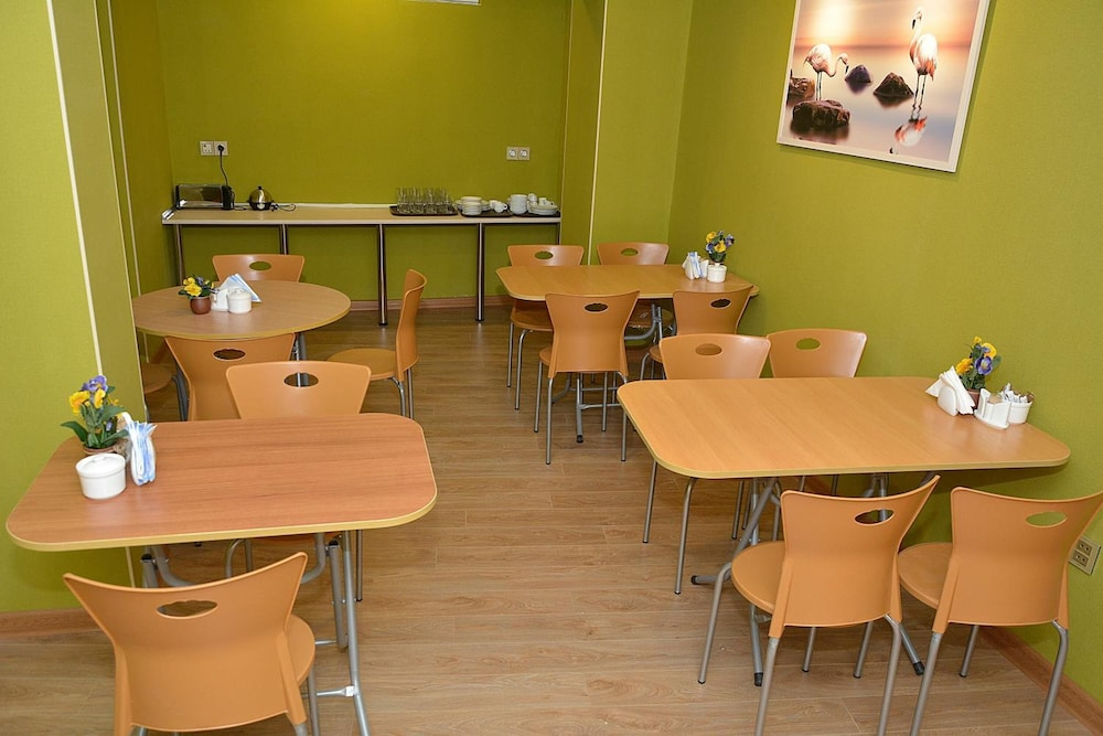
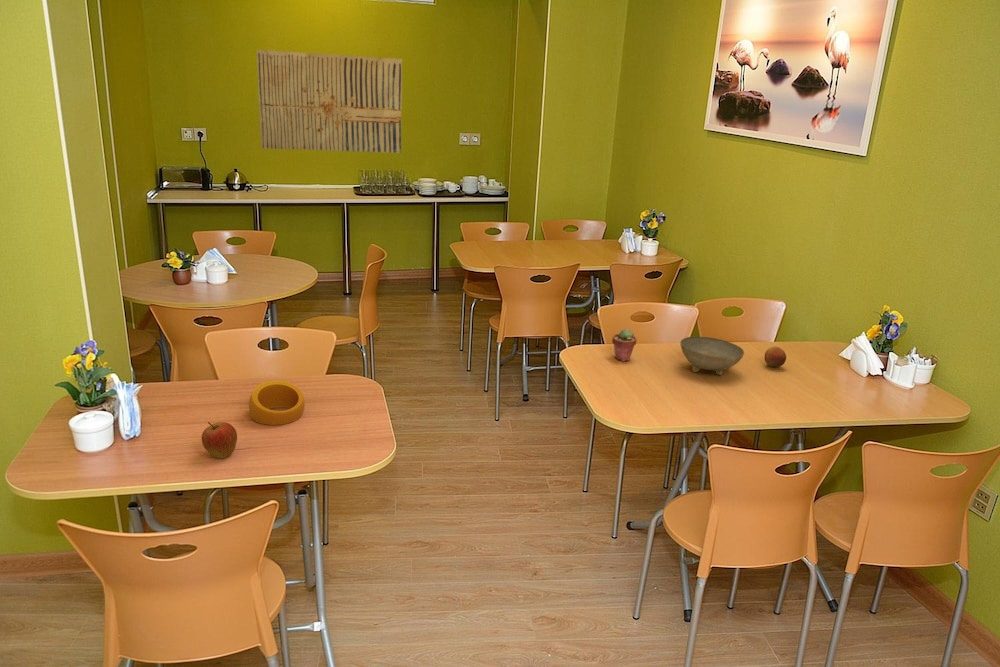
+ bowl [679,336,745,376]
+ apple [763,345,787,368]
+ potted succulent [611,328,638,362]
+ ring [248,379,306,426]
+ apple [201,421,238,459]
+ wall art [256,49,403,154]
